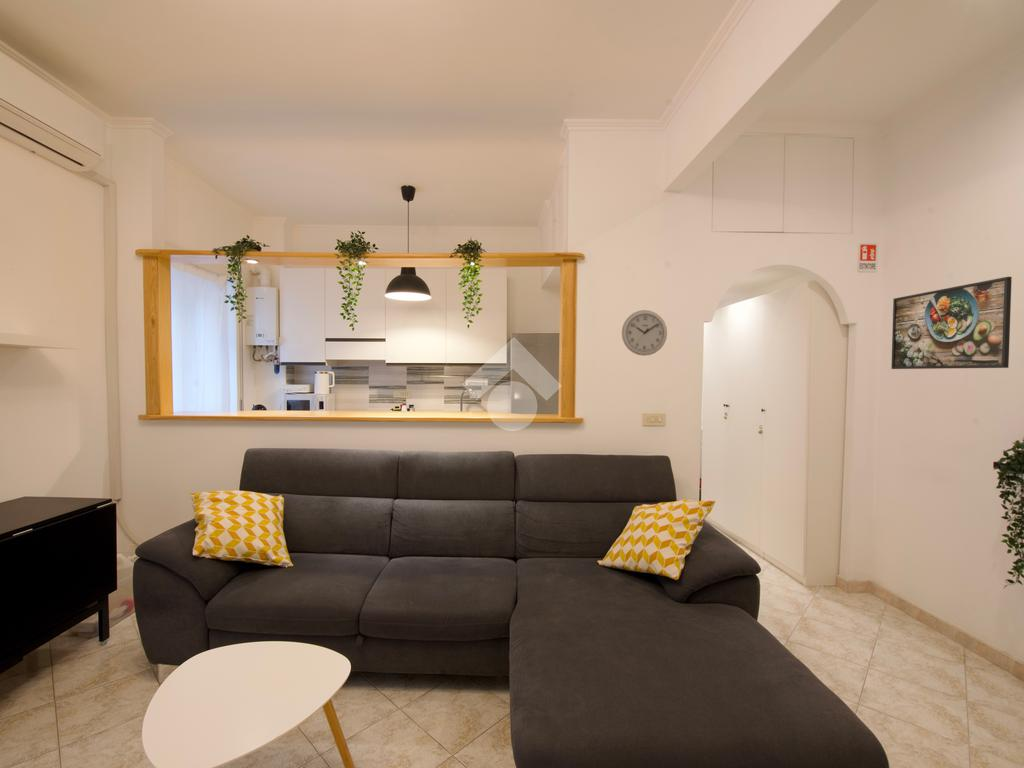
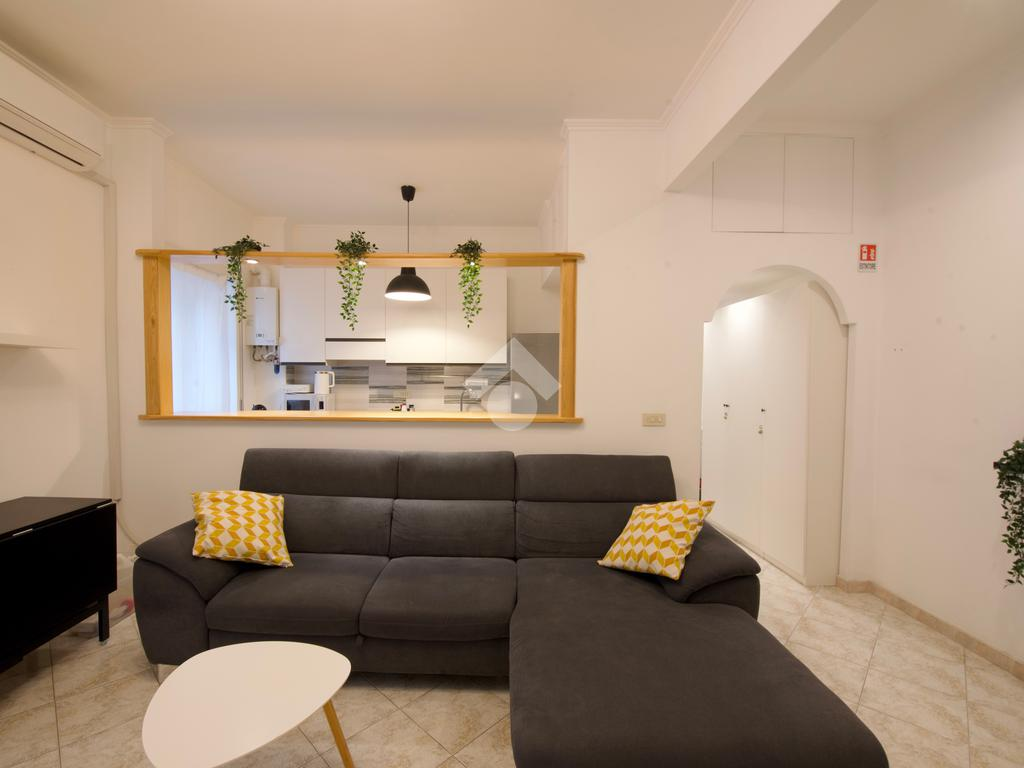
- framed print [890,276,1013,370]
- wall clock [621,309,668,357]
